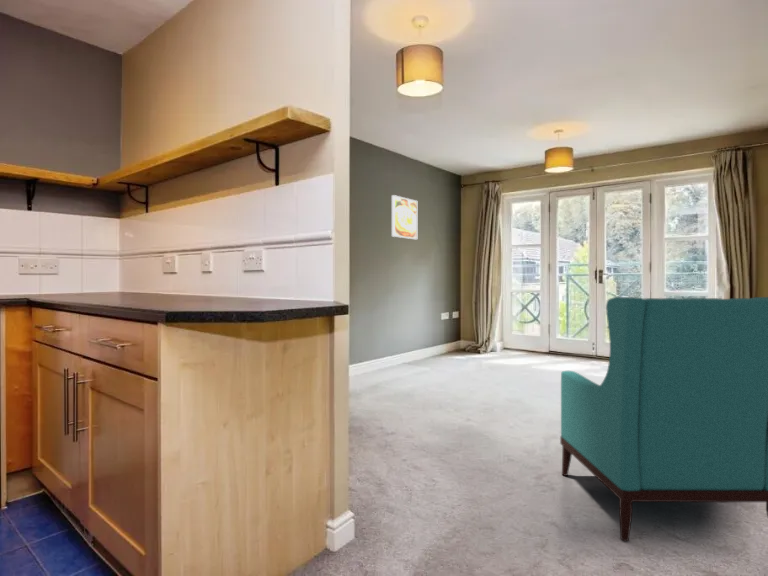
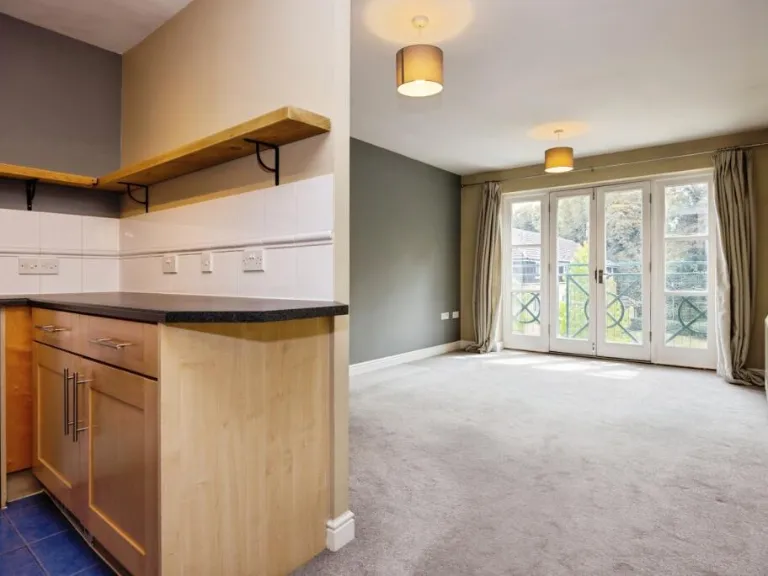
- armchair [559,296,768,542]
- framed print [391,194,418,240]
